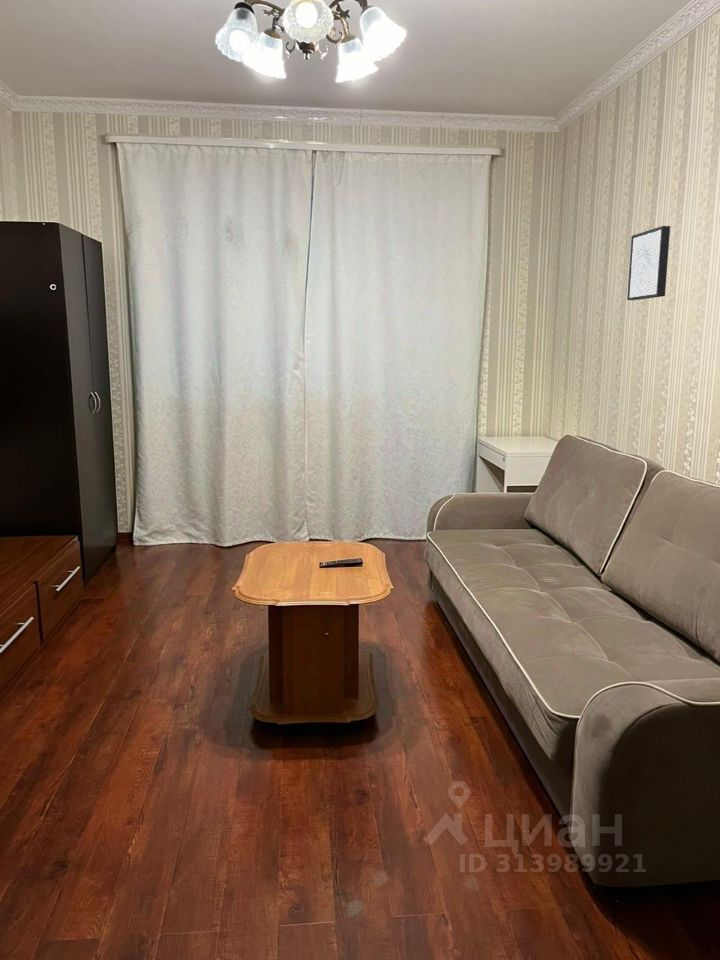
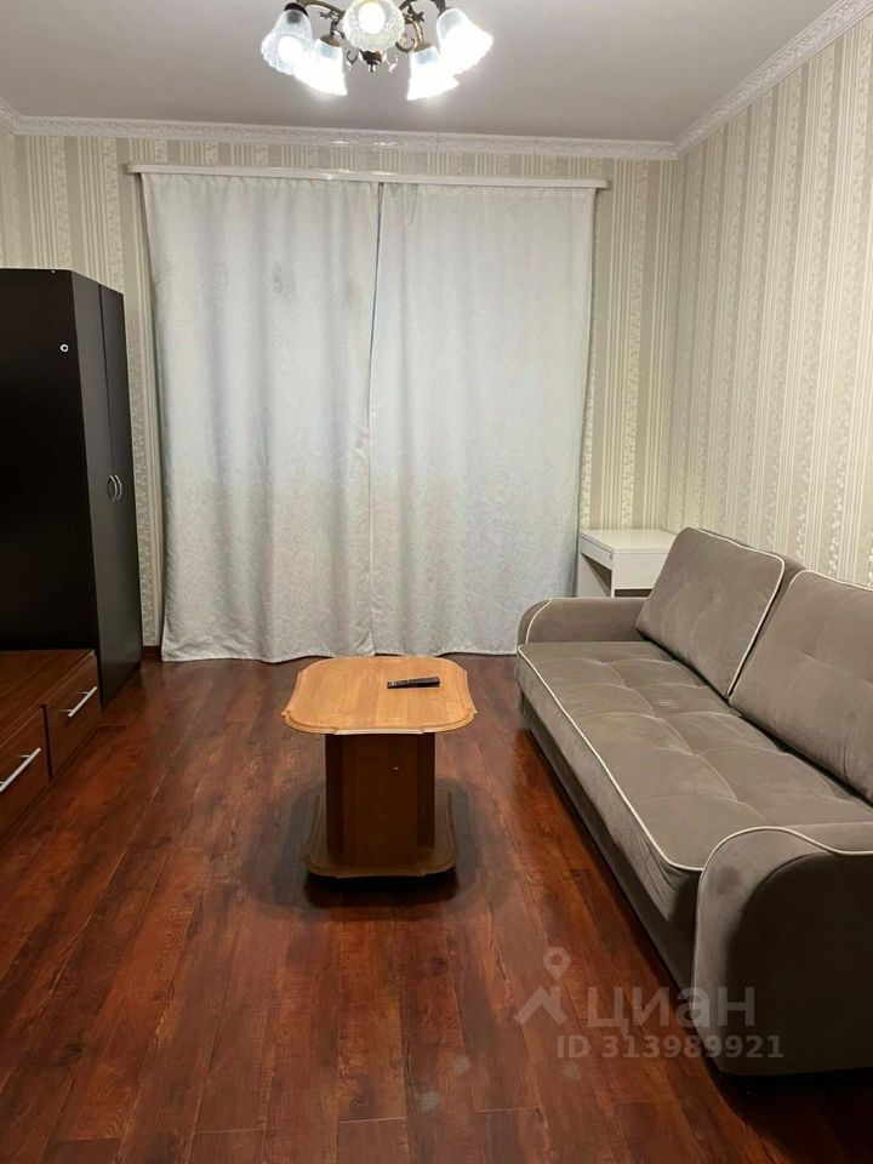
- wall art [626,225,671,301]
